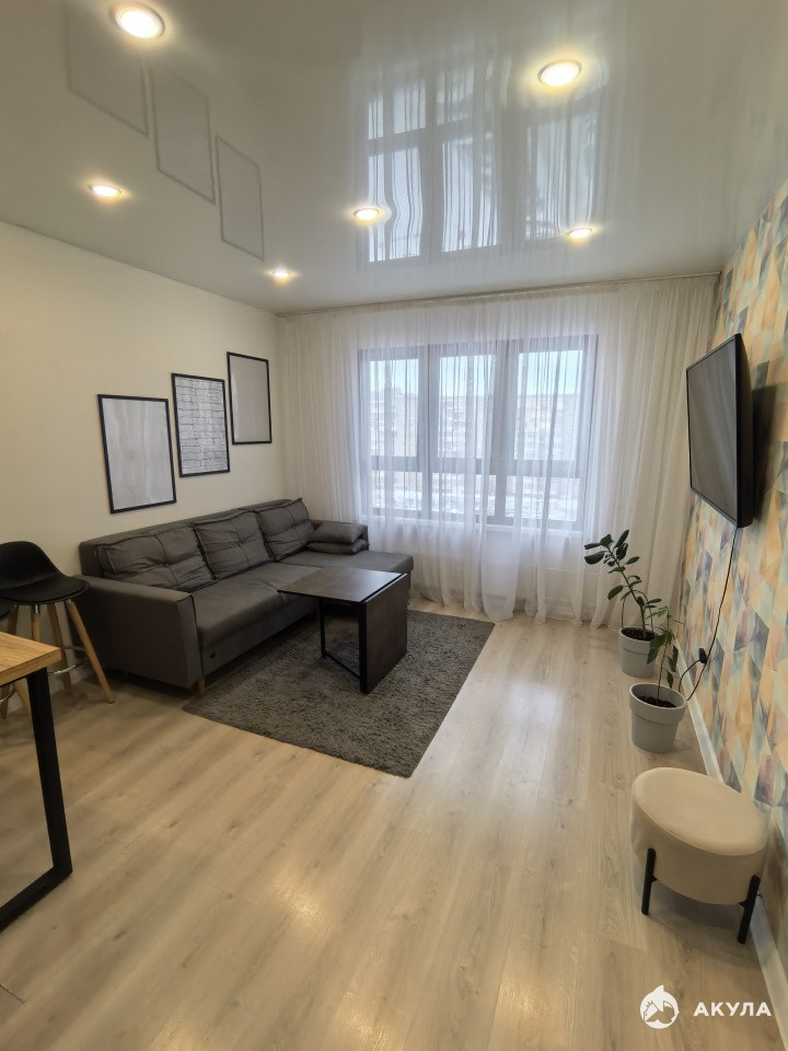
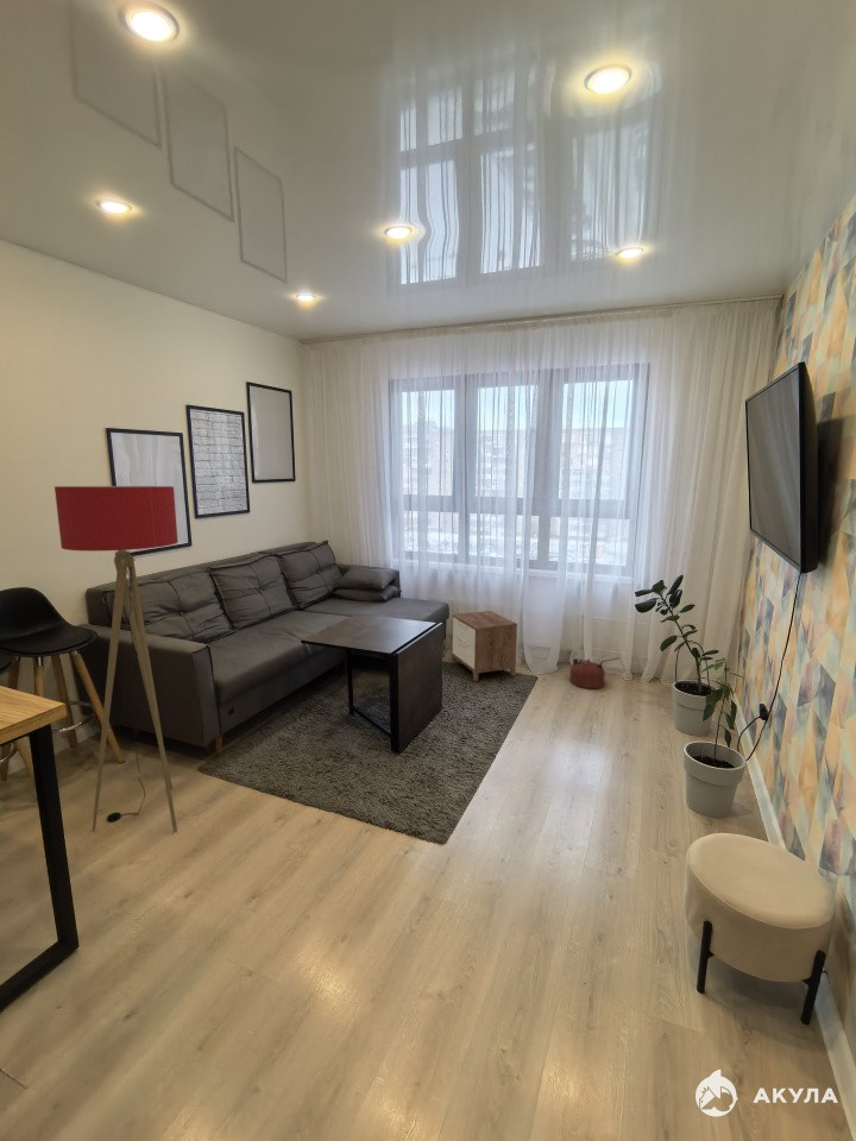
+ nightstand [451,610,518,682]
+ fuel can [568,656,622,689]
+ floor lamp [54,485,178,833]
